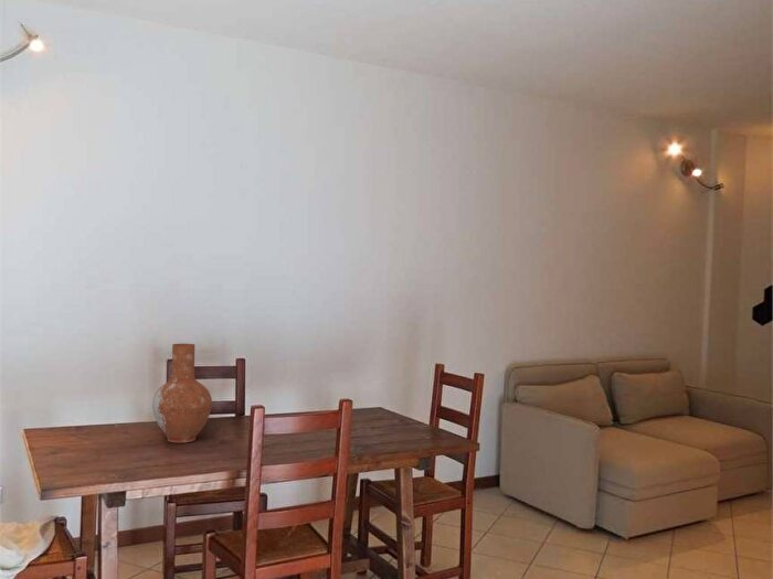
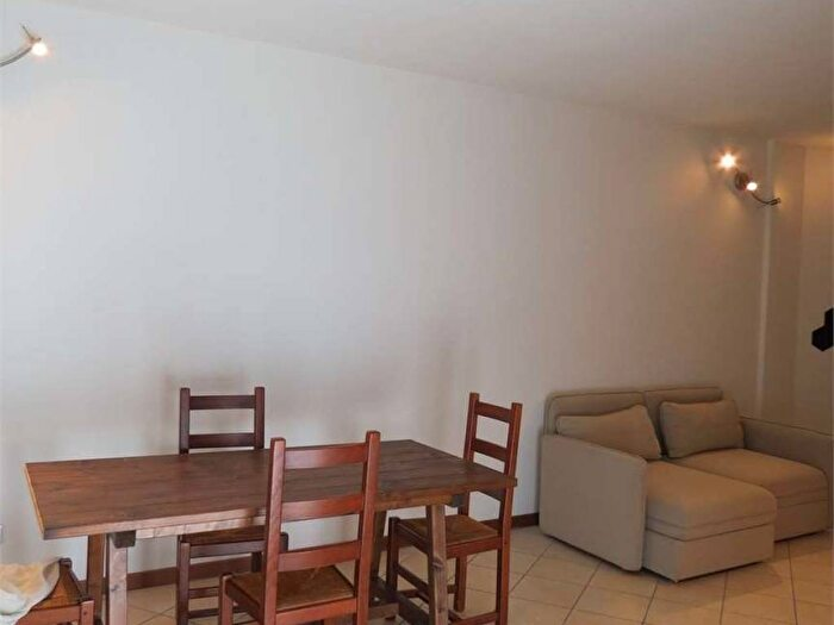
- vase [151,343,213,444]
